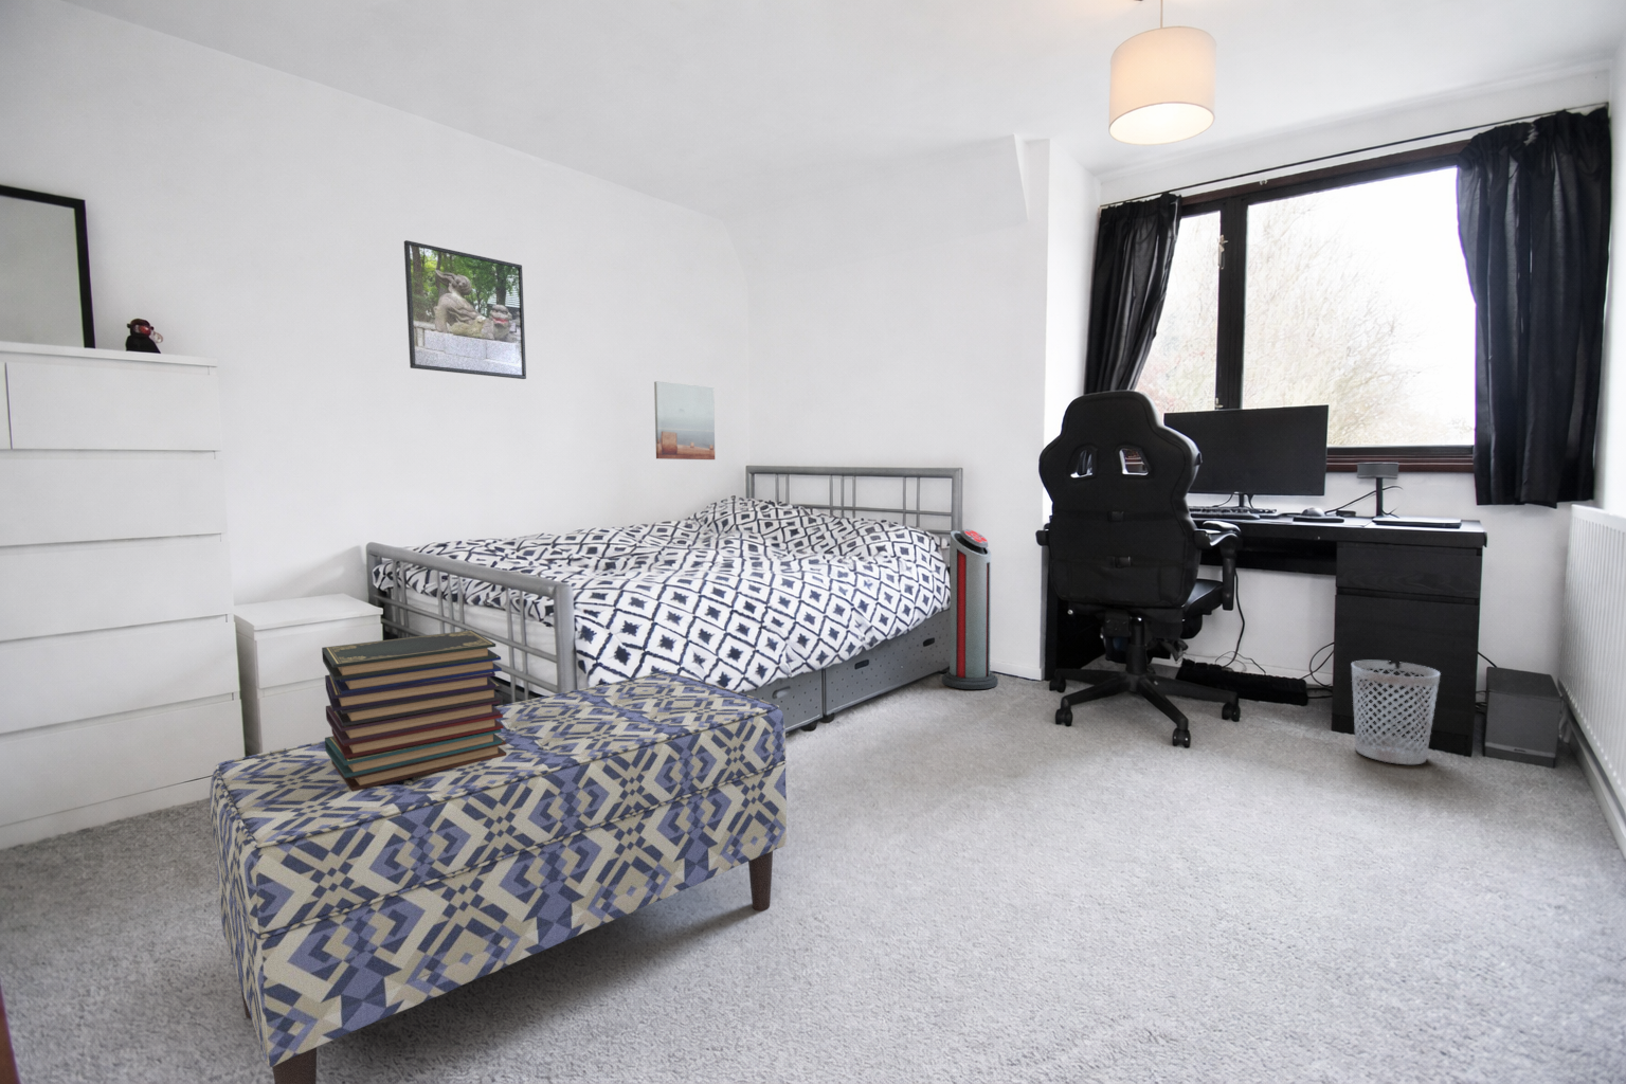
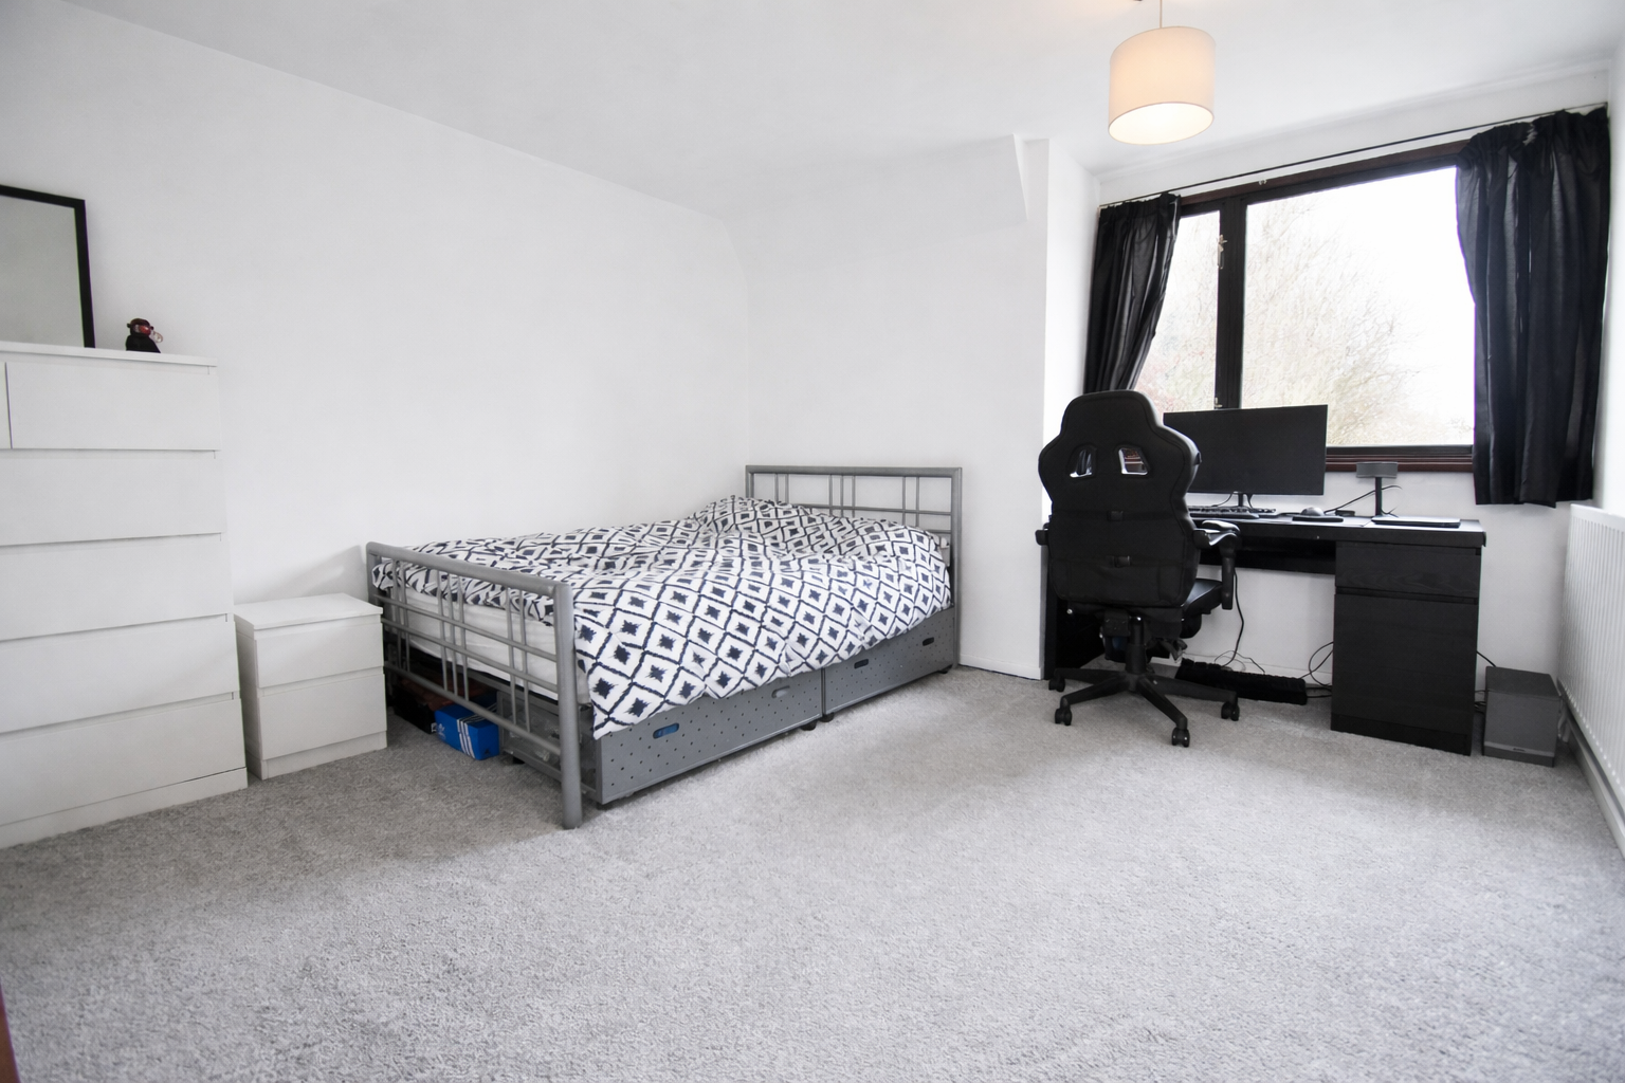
- wall art [653,381,715,461]
- wastebasket [1351,659,1442,766]
- air purifier [941,529,999,690]
- bench [208,671,788,1084]
- book stack [321,629,506,791]
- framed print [403,240,527,380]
